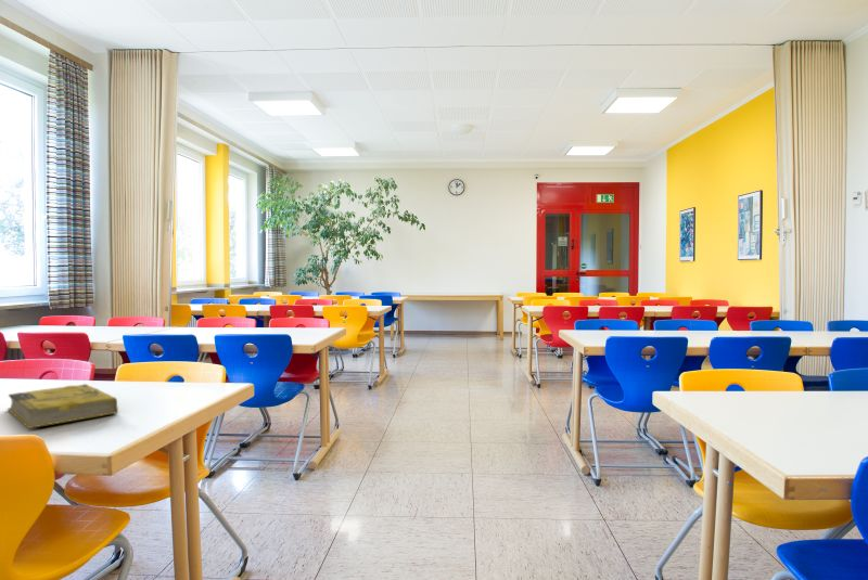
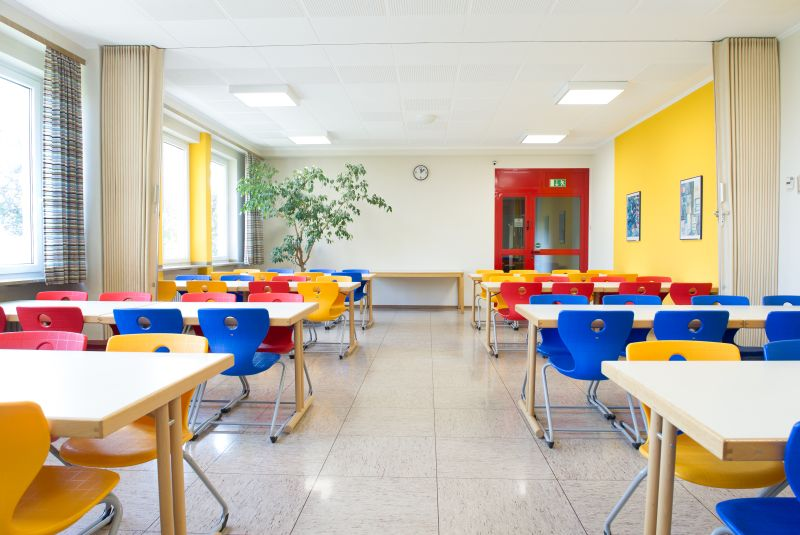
- book [5,383,119,429]
